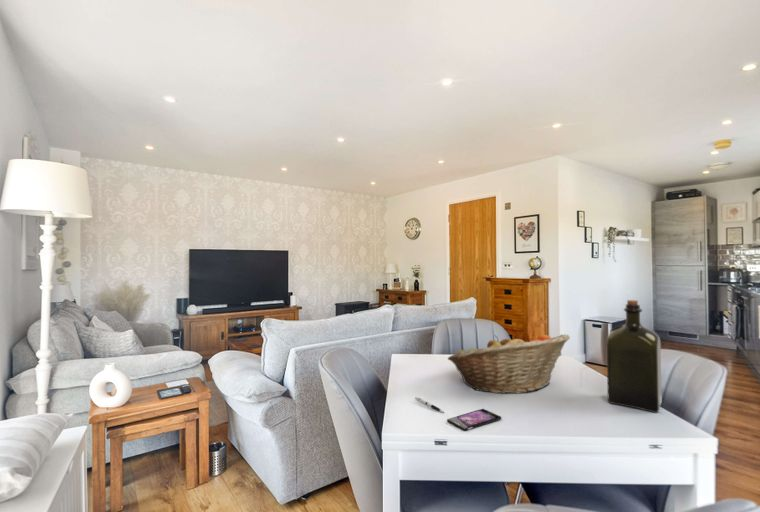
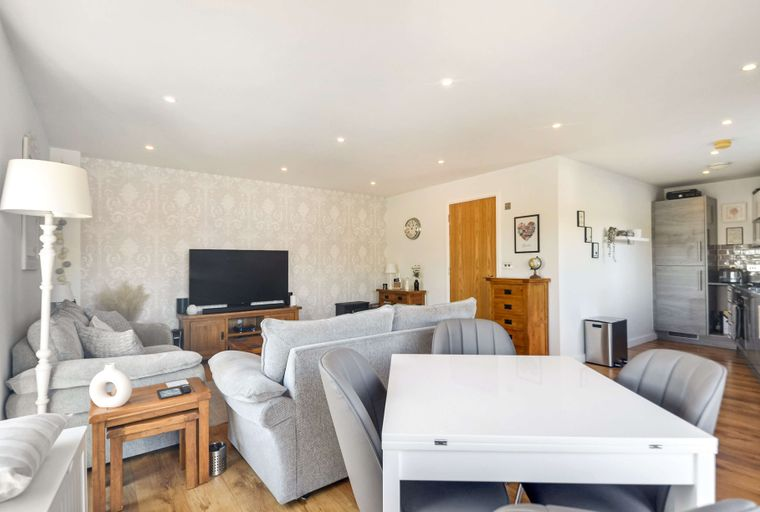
- liquor [606,299,663,414]
- fruit basket [447,333,571,395]
- smartphone [446,408,502,432]
- pen [414,396,446,414]
